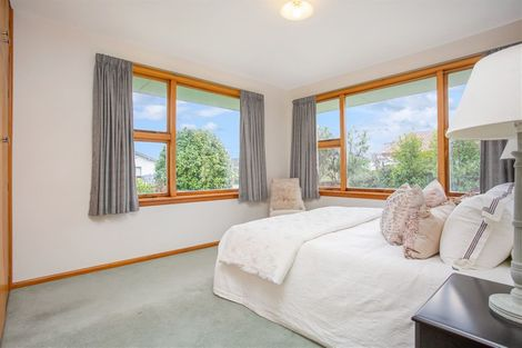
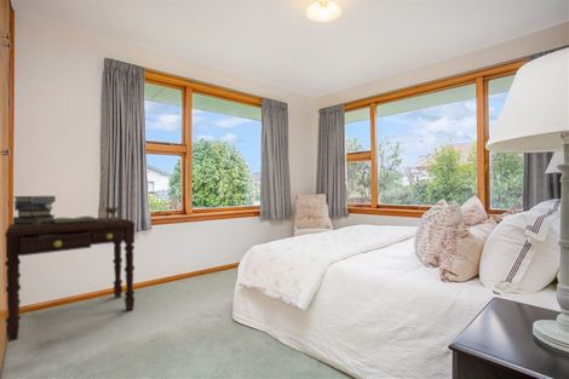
+ desk [4,195,137,343]
